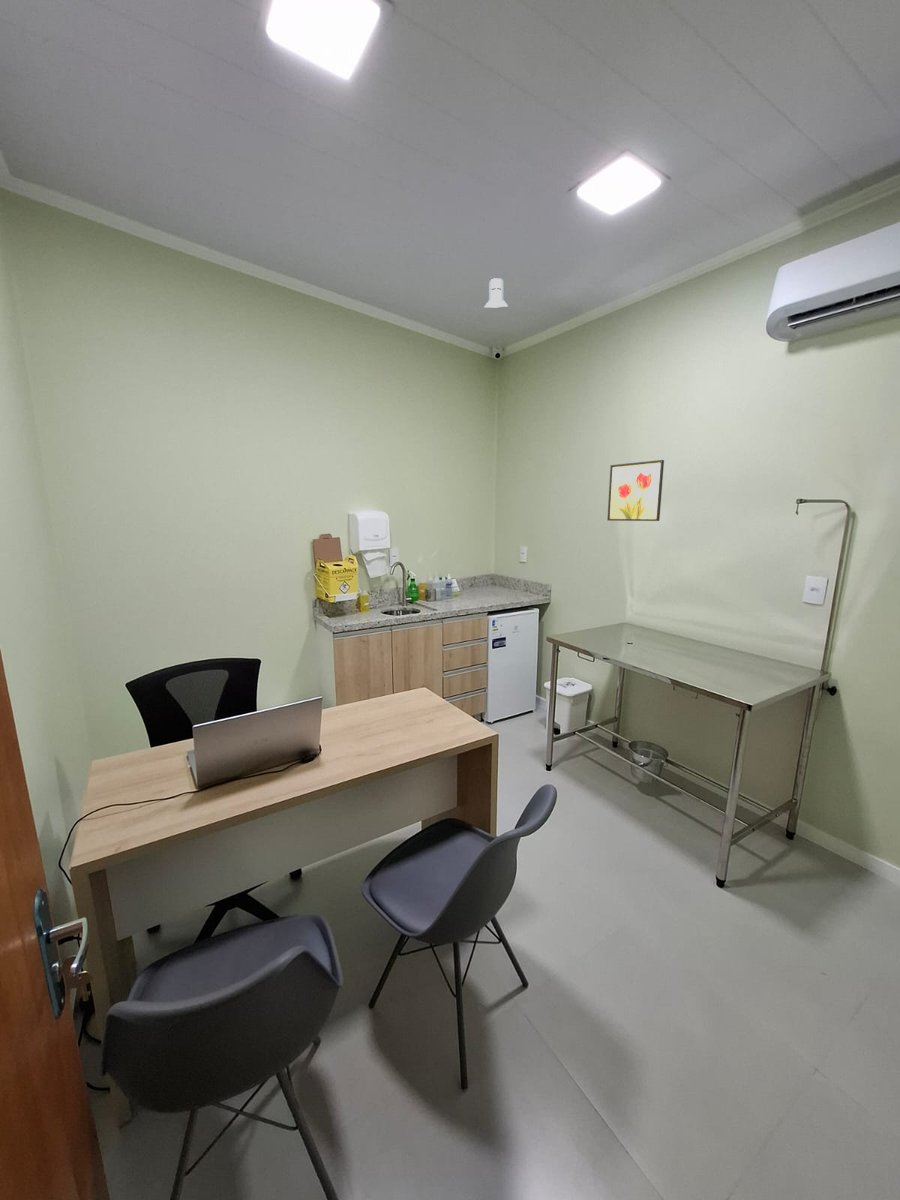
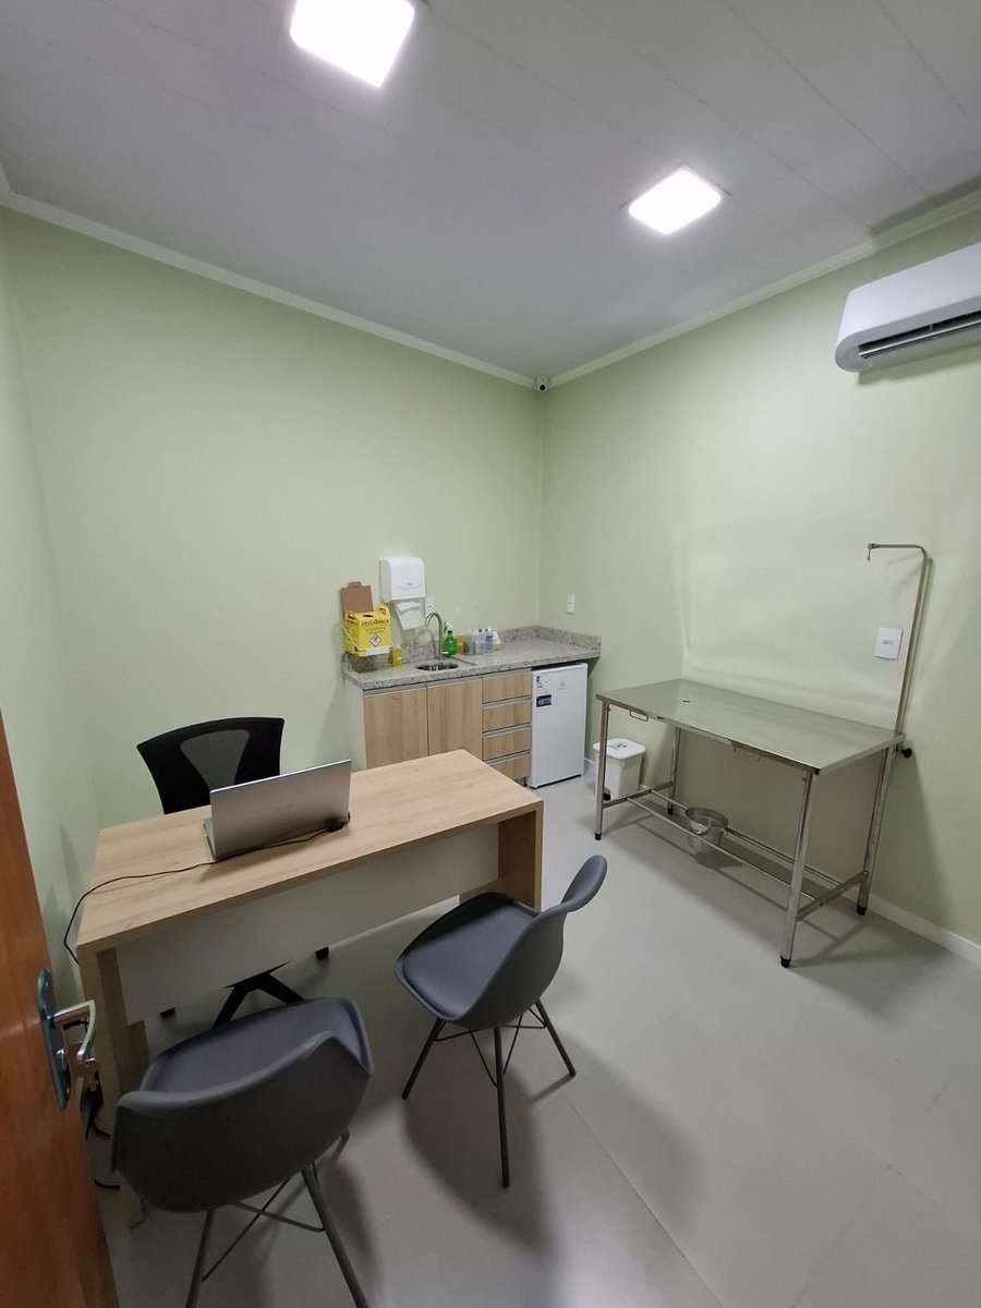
- wall art [606,459,665,522]
- knight helmet [483,277,509,308]
